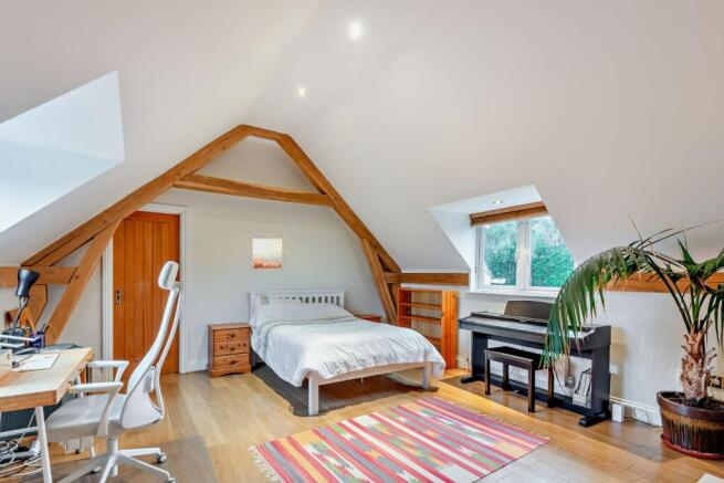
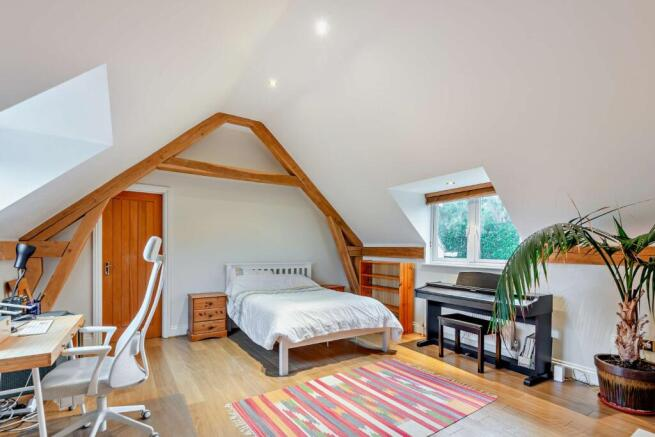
- wall art [252,238,283,270]
